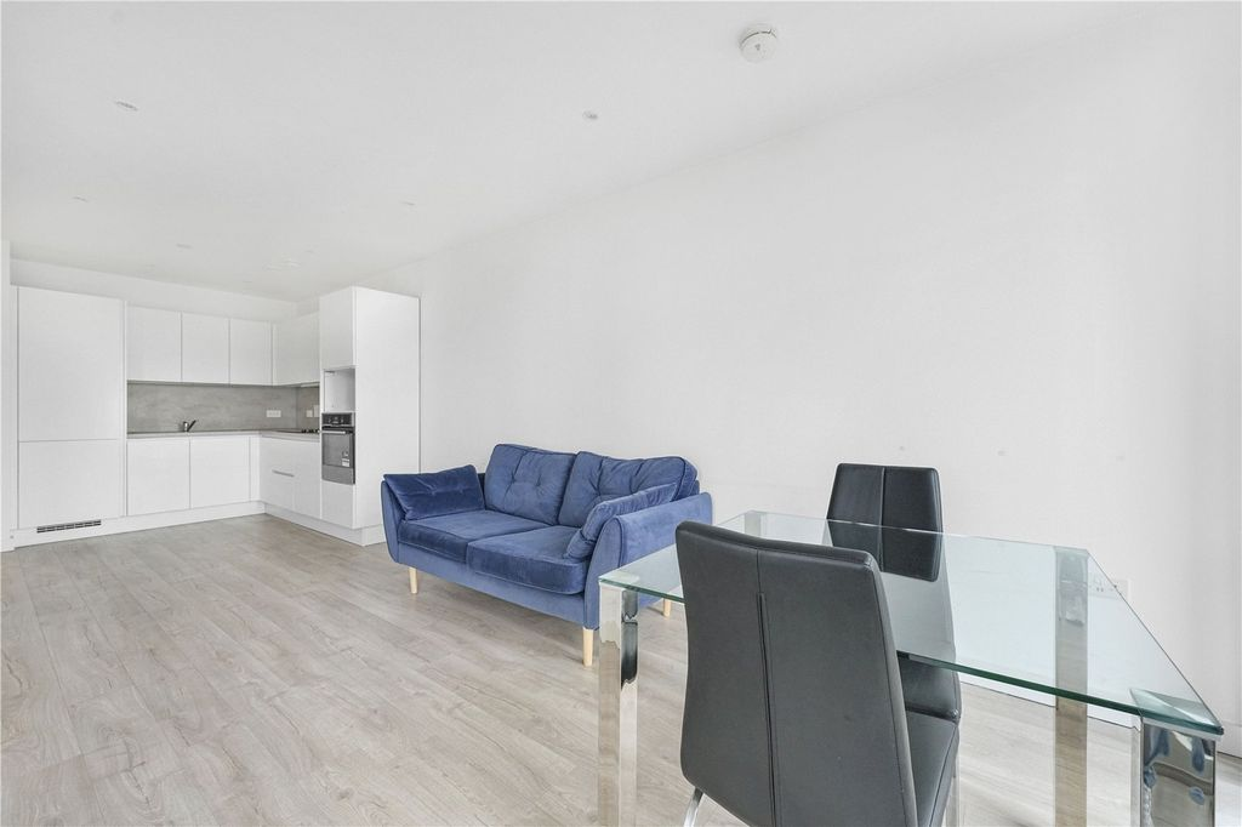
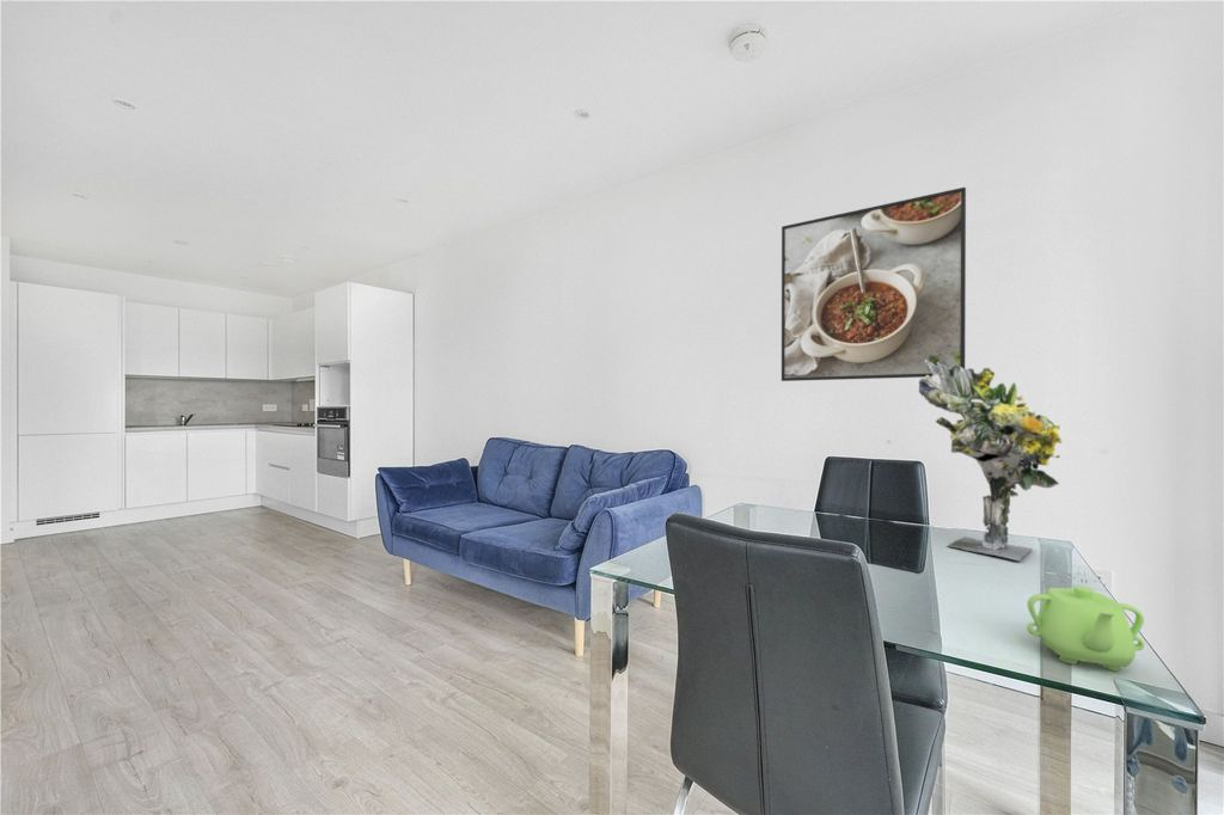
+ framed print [781,186,967,382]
+ bouquet [918,360,1064,562]
+ teapot [1026,584,1145,673]
